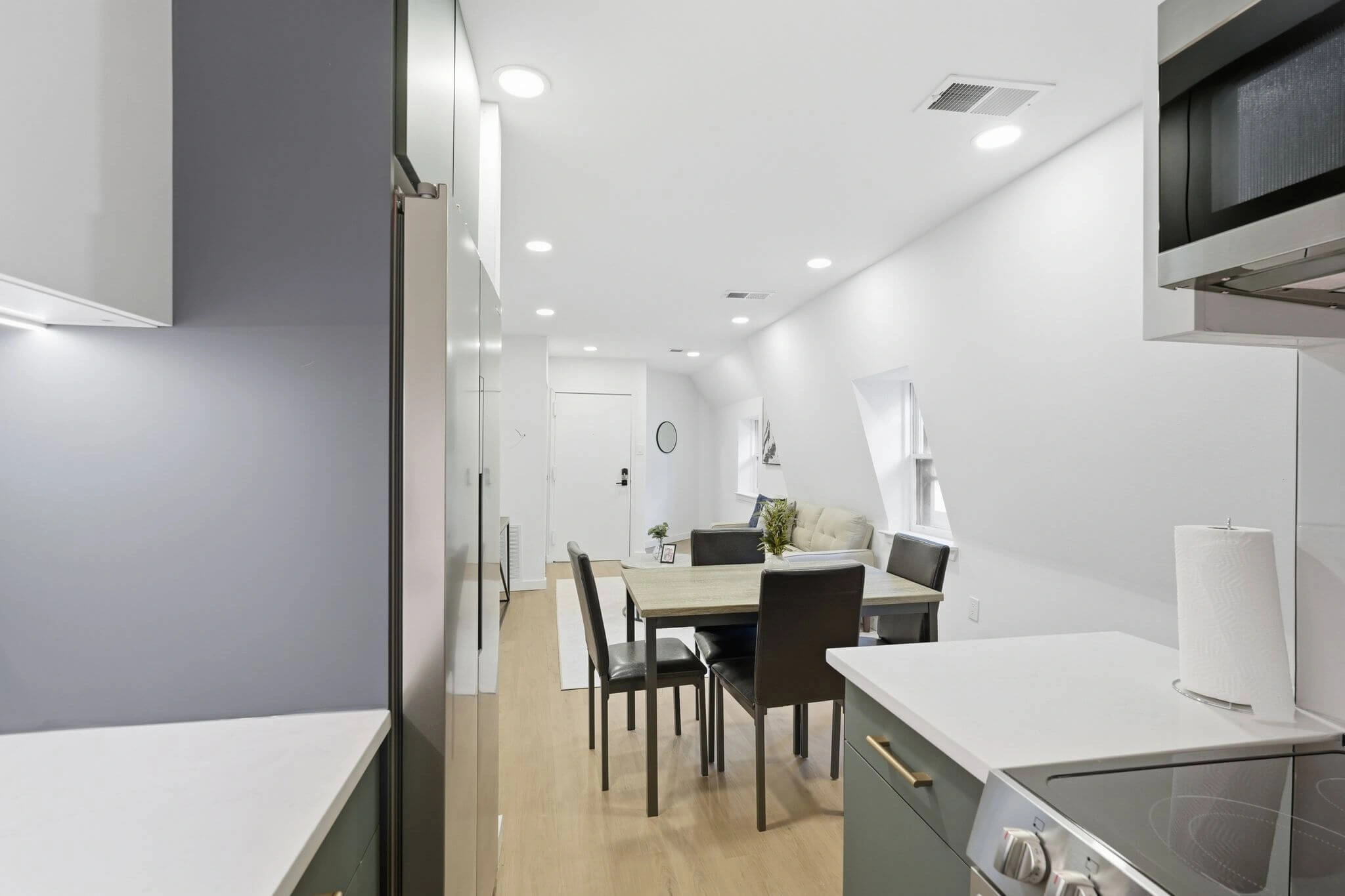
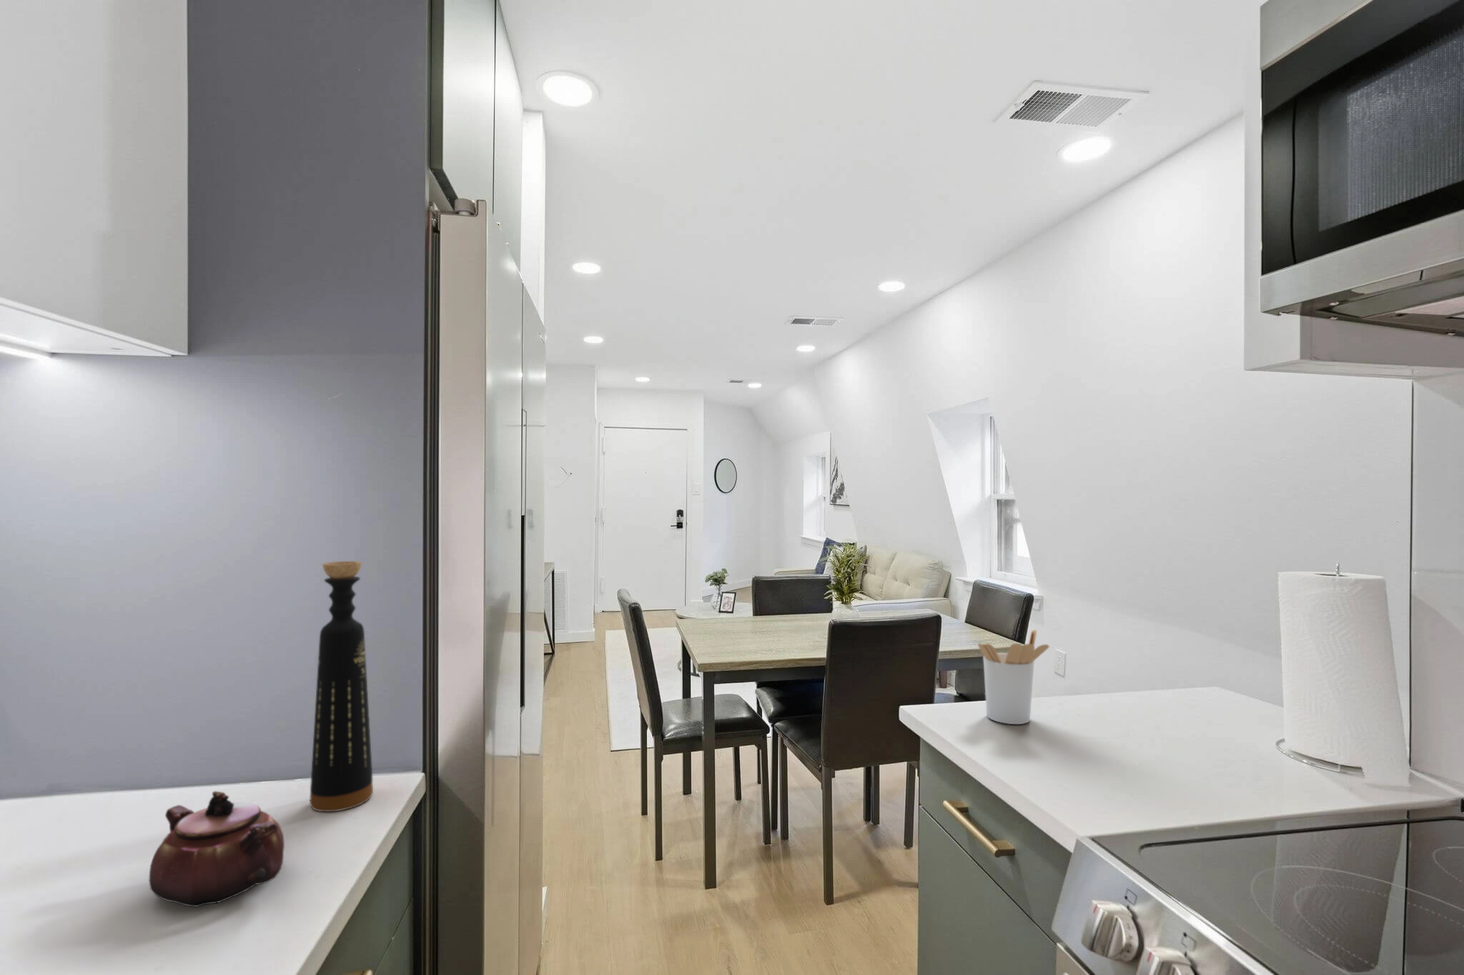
+ utensil holder [977,629,1050,725]
+ teapot [149,790,285,908]
+ bottle [309,560,373,812]
